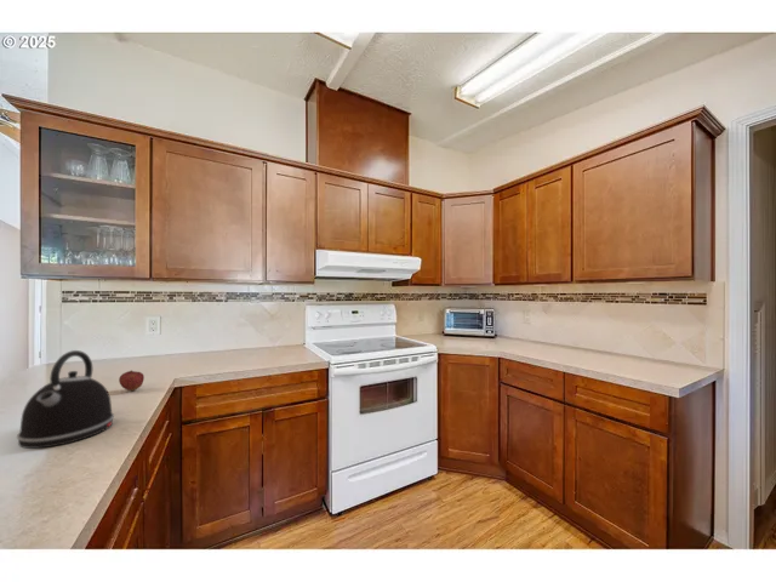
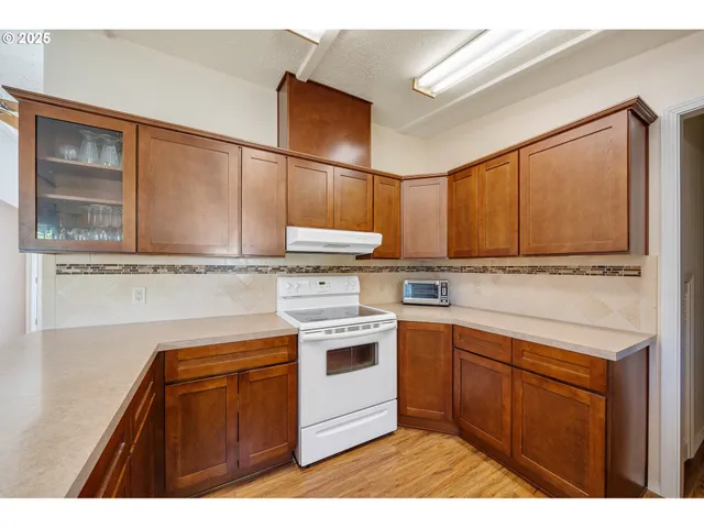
- kettle [16,349,115,450]
- fruit [118,369,146,392]
